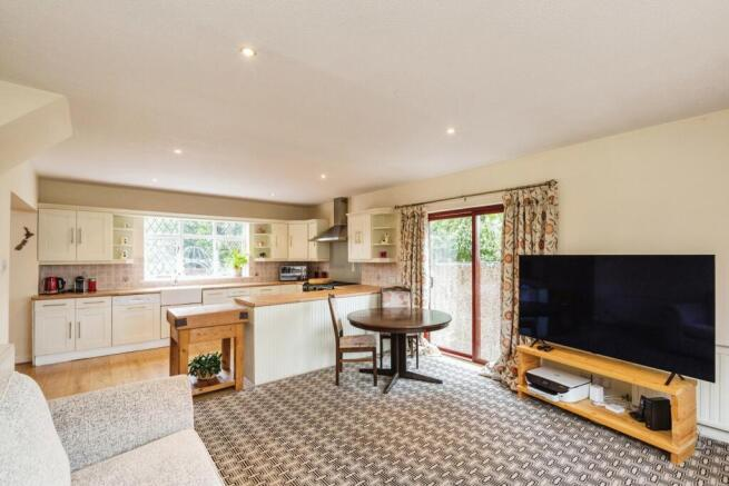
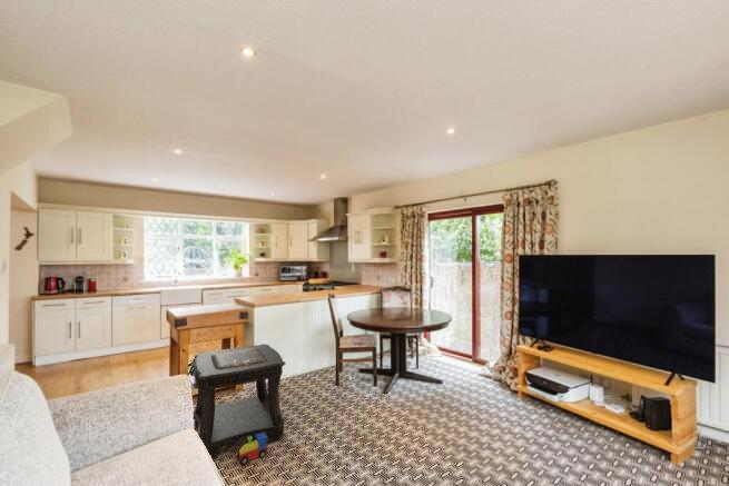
+ toy train [236,433,268,466]
+ side table [193,343,287,460]
